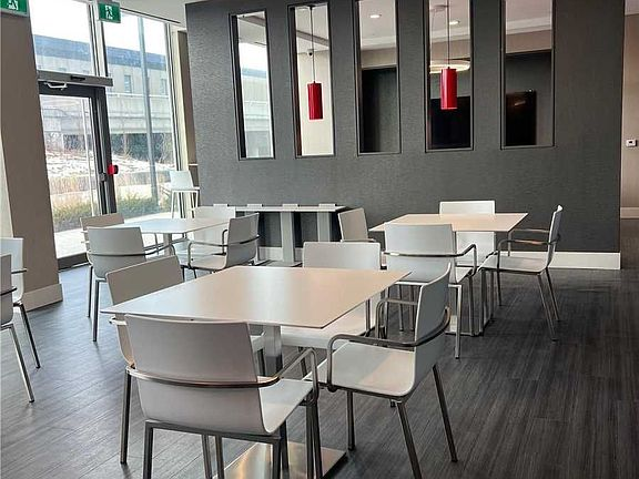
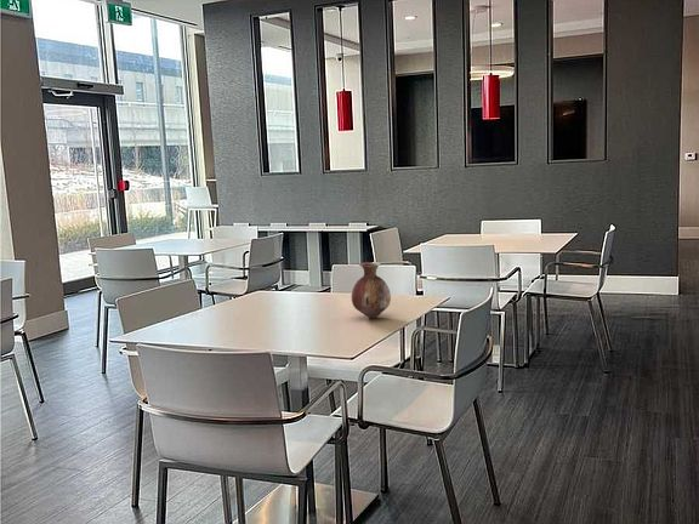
+ vase [351,261,392,319]
